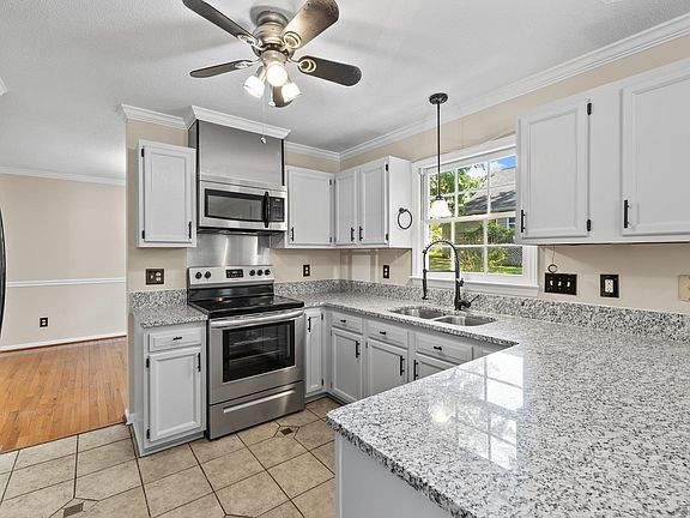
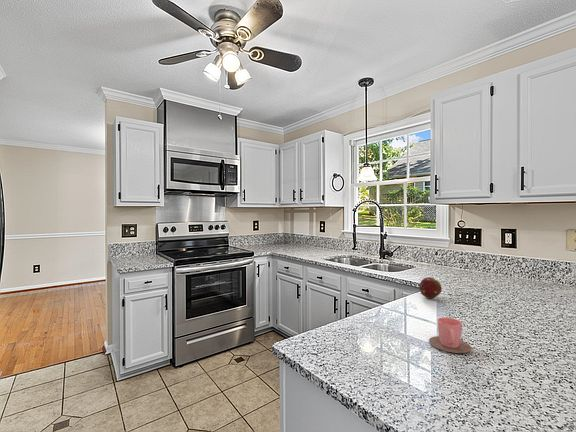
+ fruit [418,276,443,300]
+ cup [428,317,472,354]
